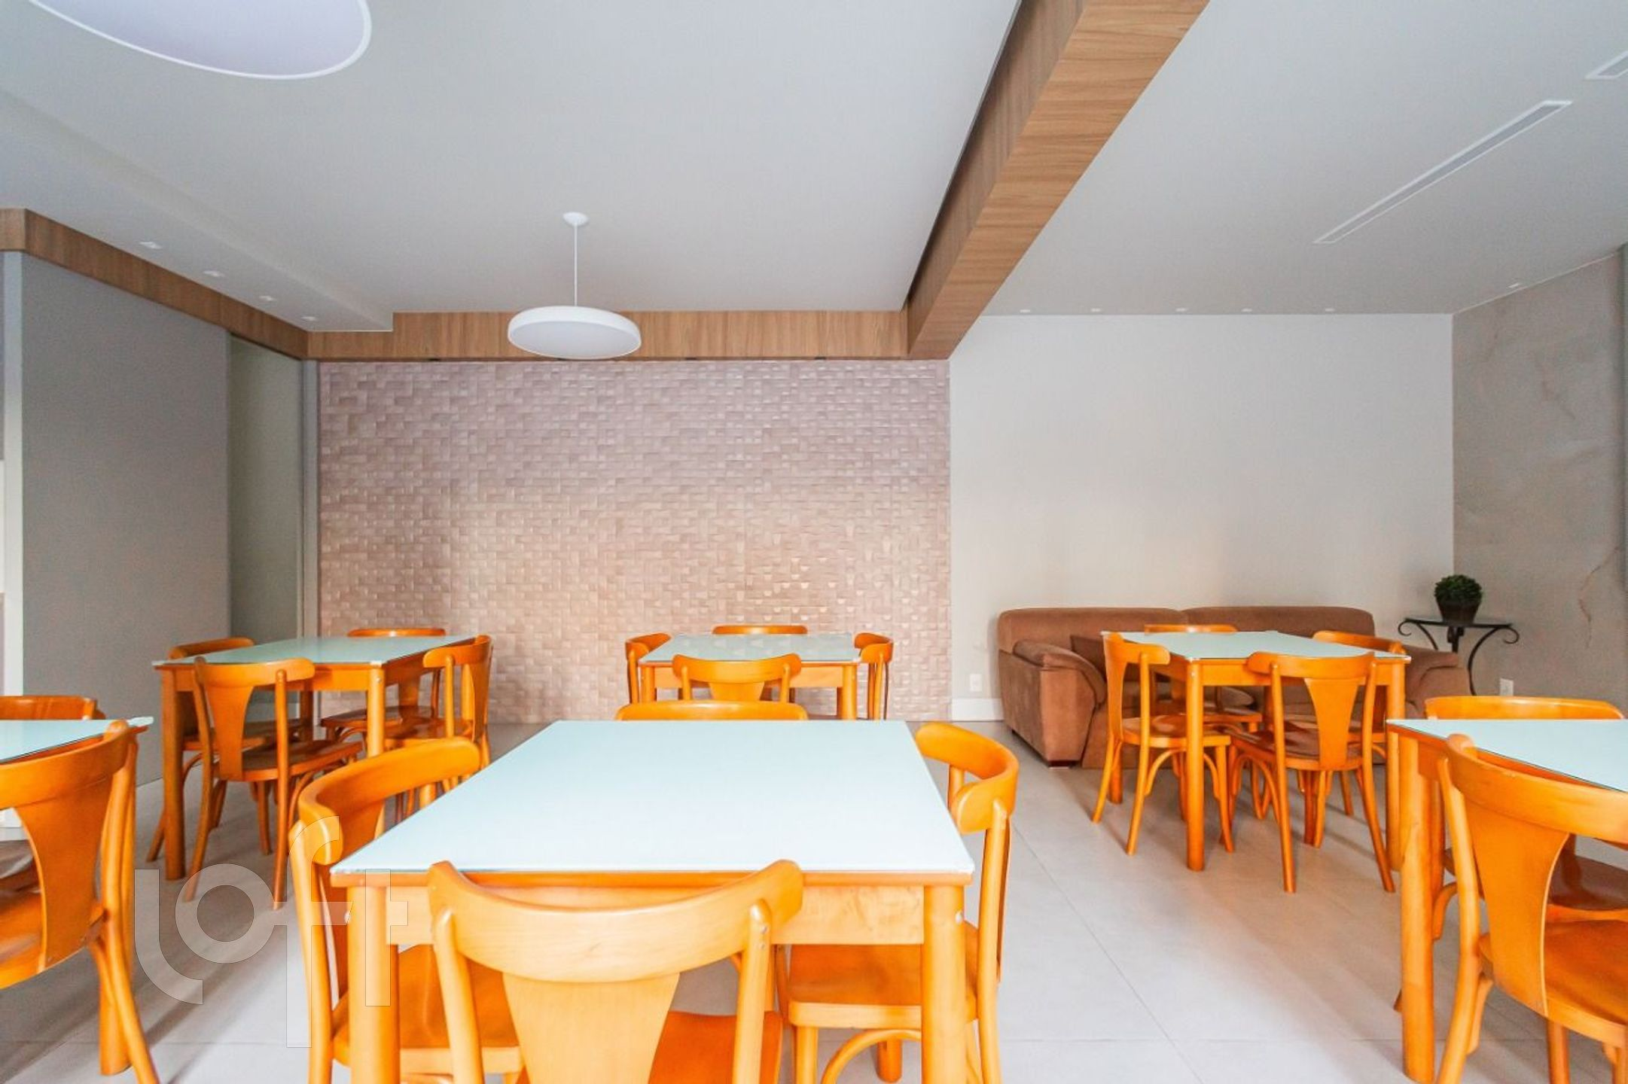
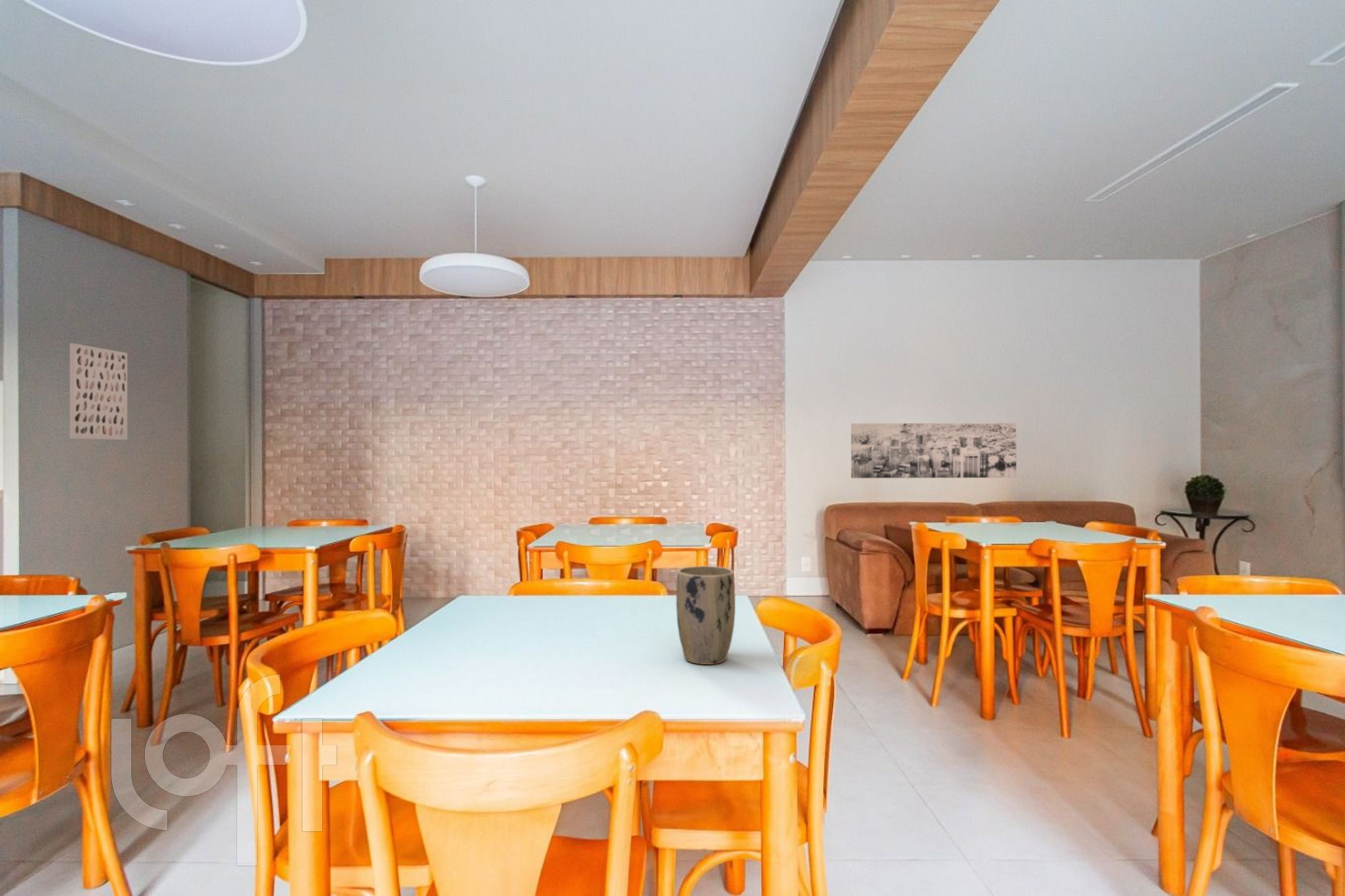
+ plant pot [676,565,736,665]
+ wall art [69,343,128,441]
+ wall art [850,422,1017,479]
